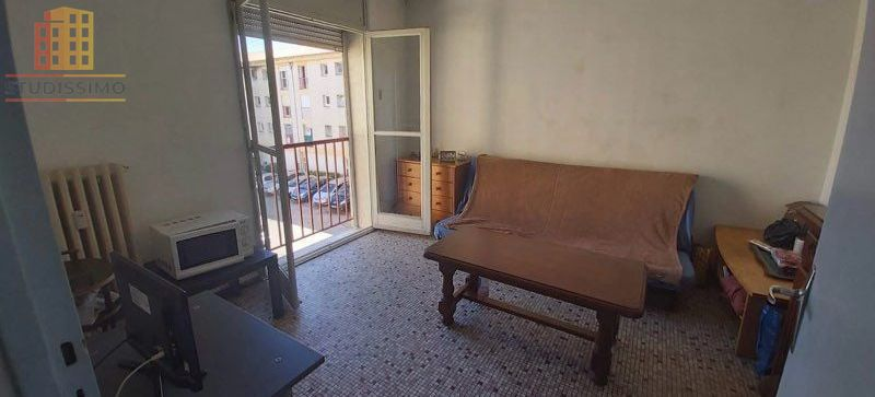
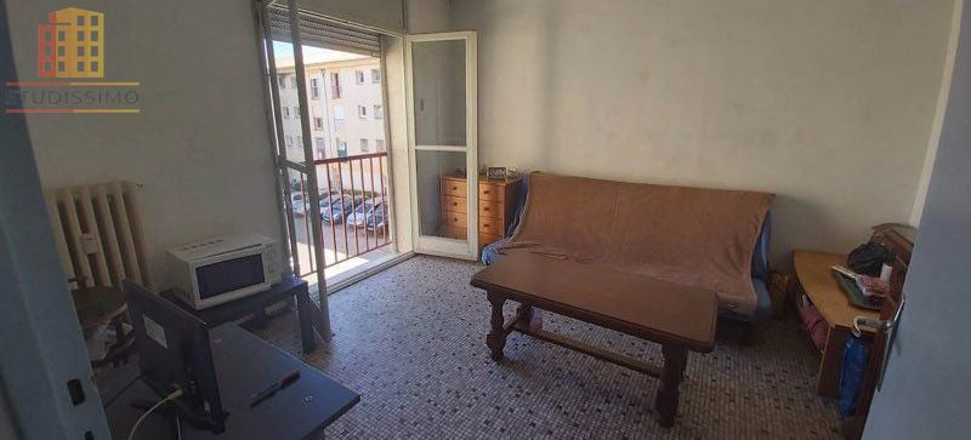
+ pen [251,368,301,400]
